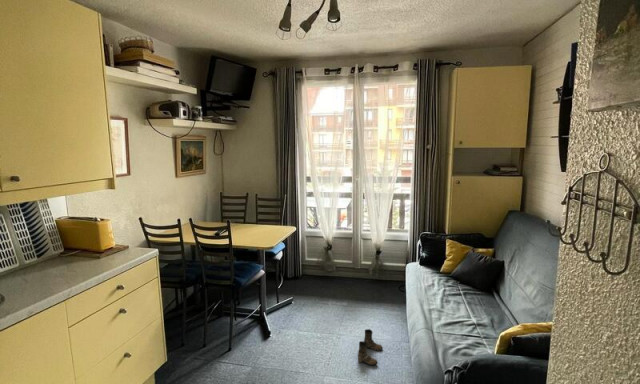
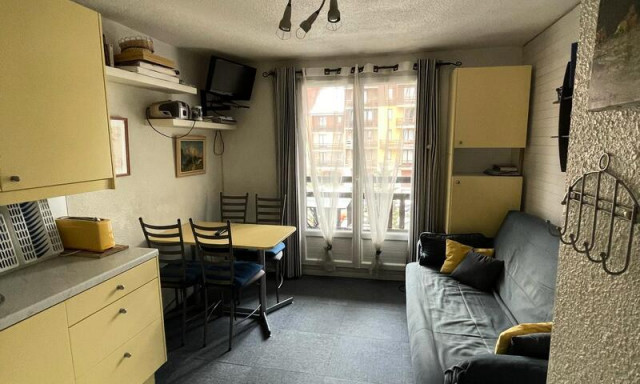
- boots [357,328,384,366]
